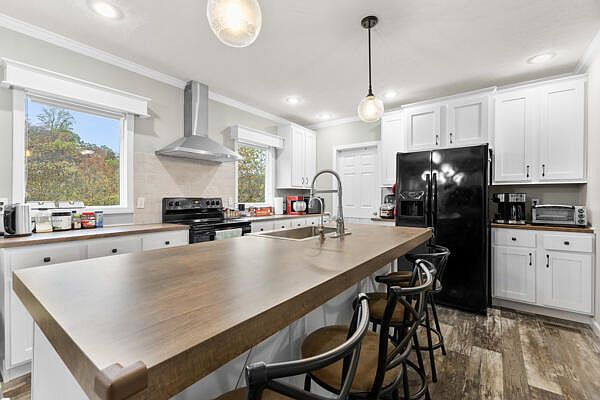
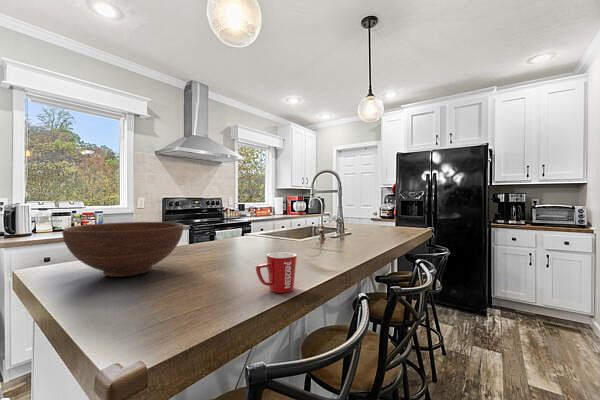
+ mug [255,251,298,294]
+ fruit bowl [61,221,184,278]
